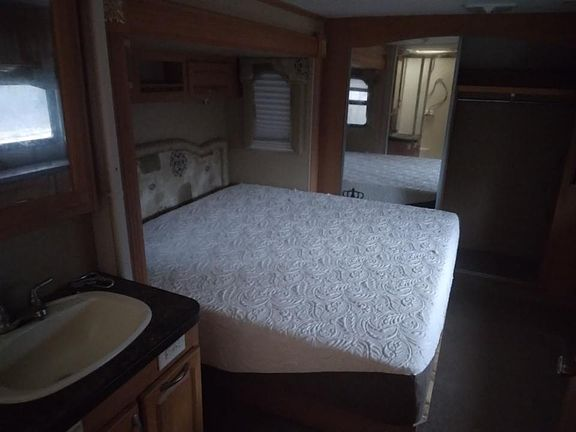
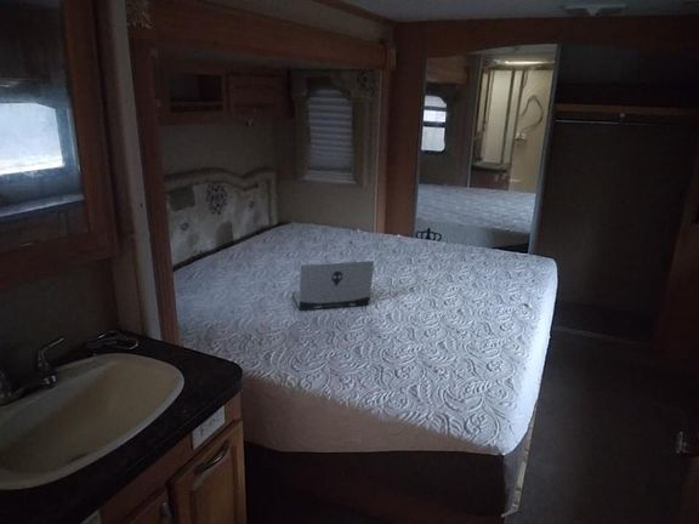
+ laptop [290,260,375,312]
